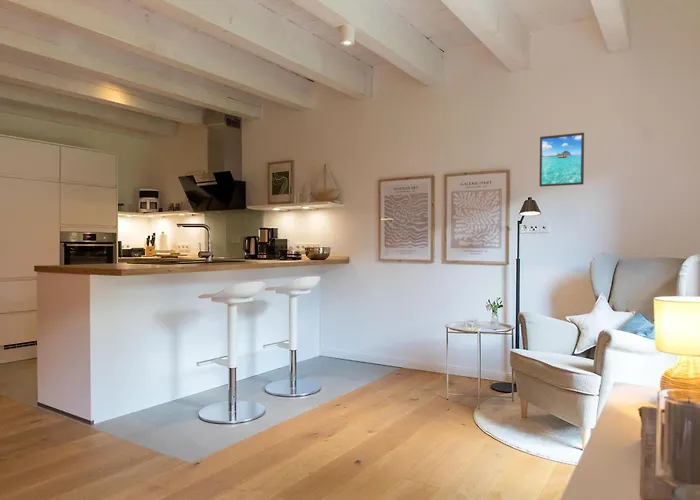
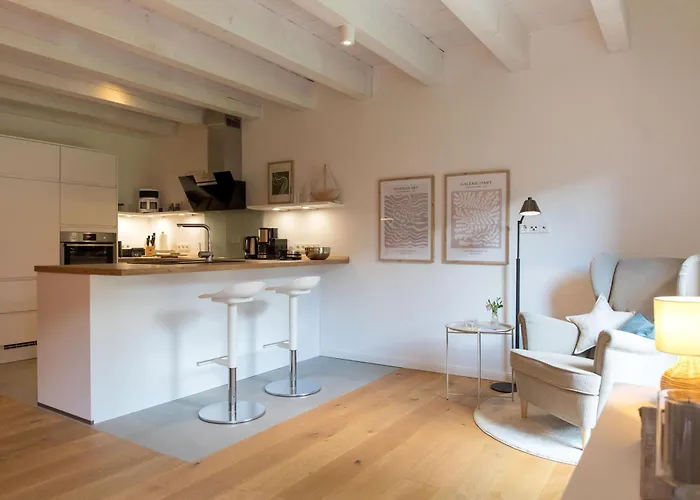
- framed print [538,132,585,188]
